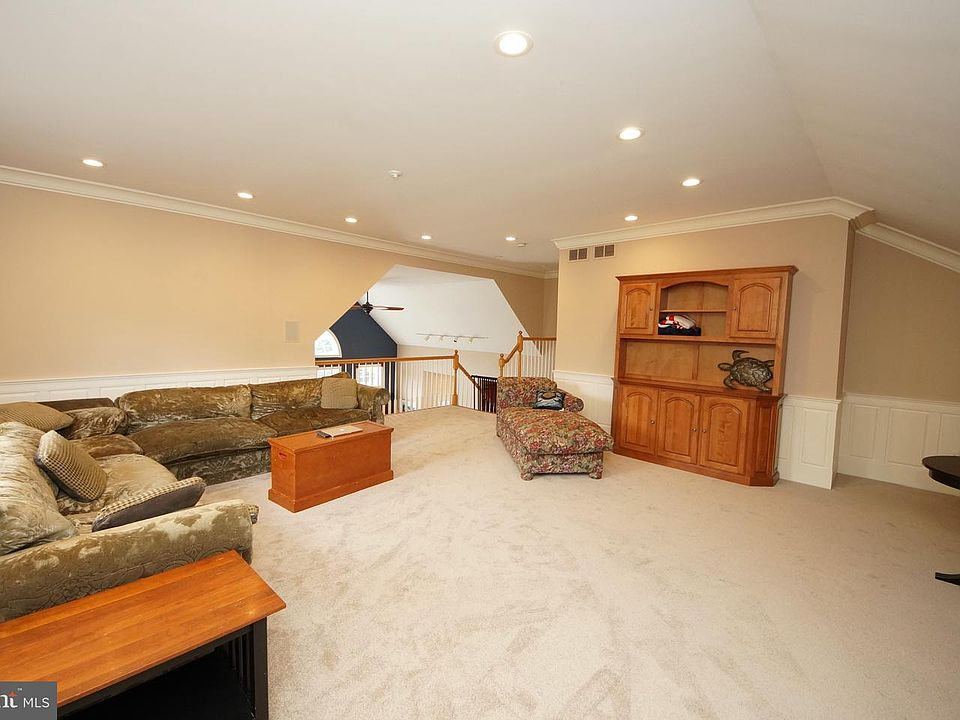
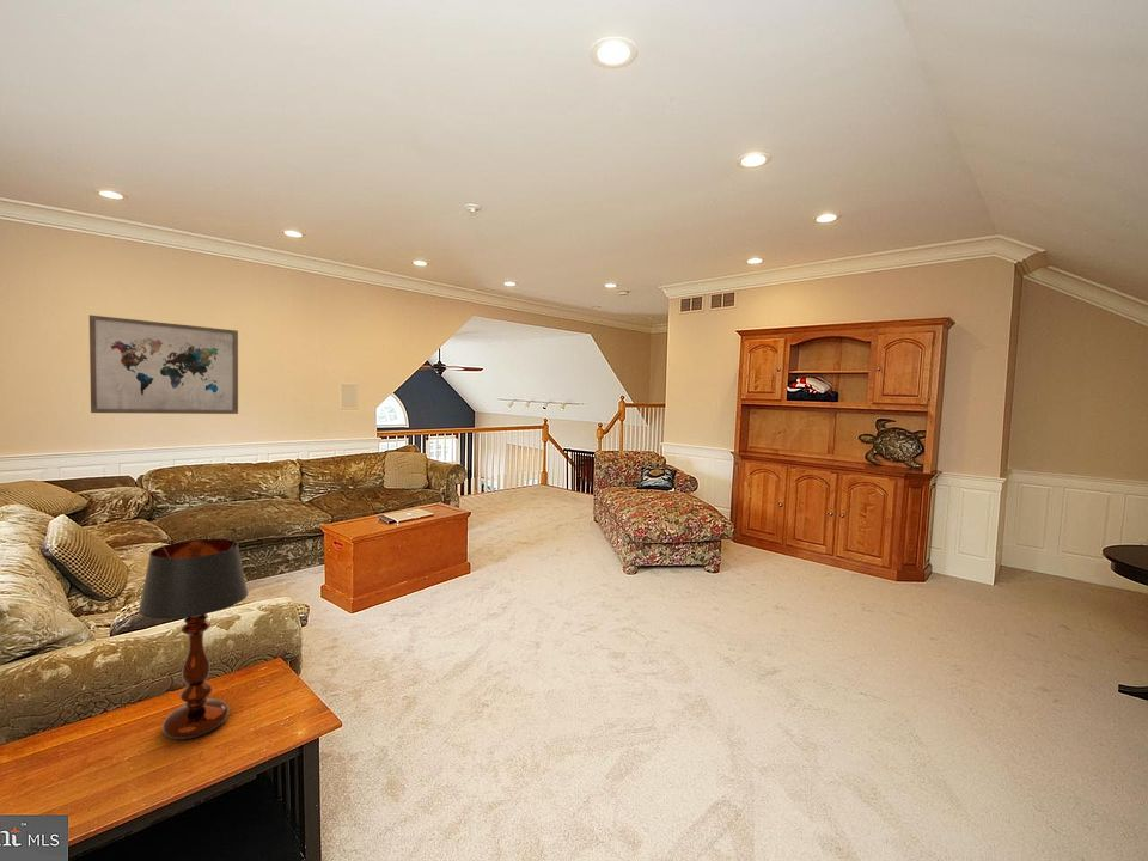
+ table lamp [138,537,249,740]
+ wall art [88,313,239,415]
